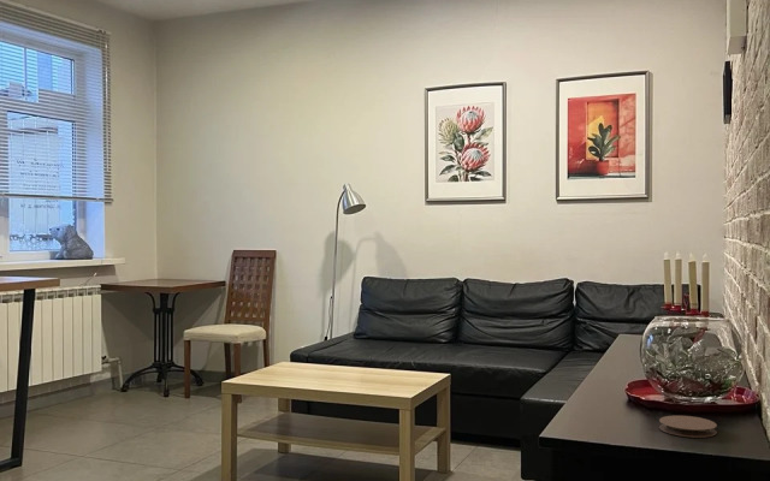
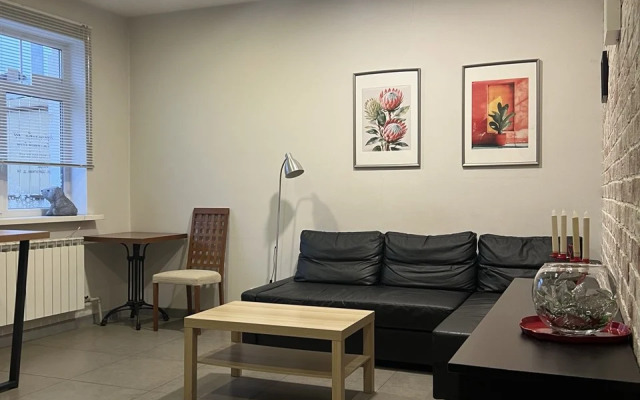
- coaster [658,415,718,439]
